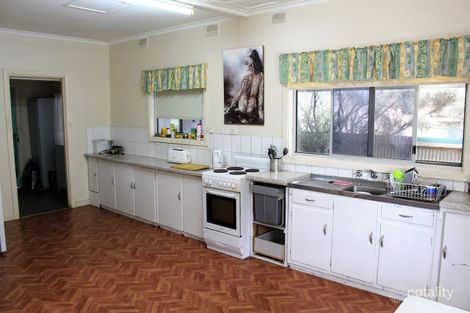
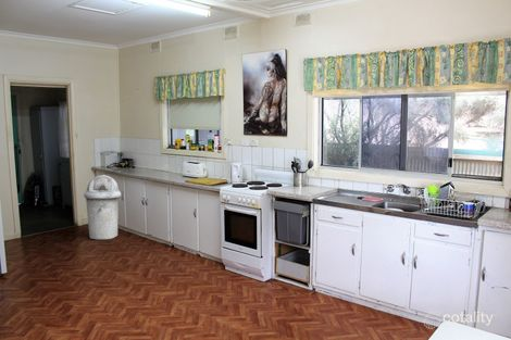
+ trash can [83,174,122,240]
